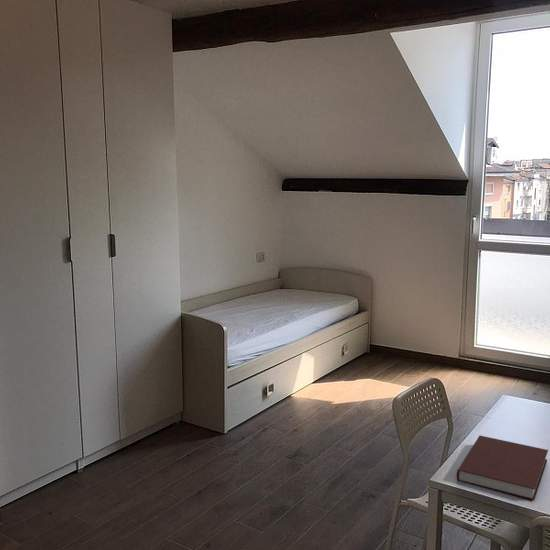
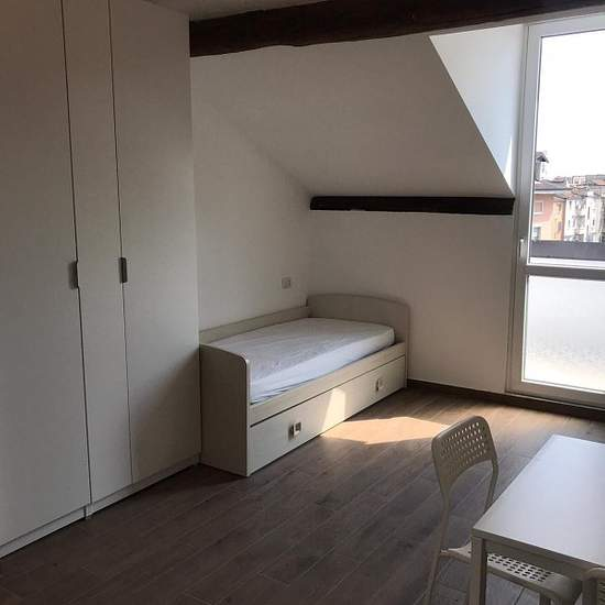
- notebook [456,435,549,501]
